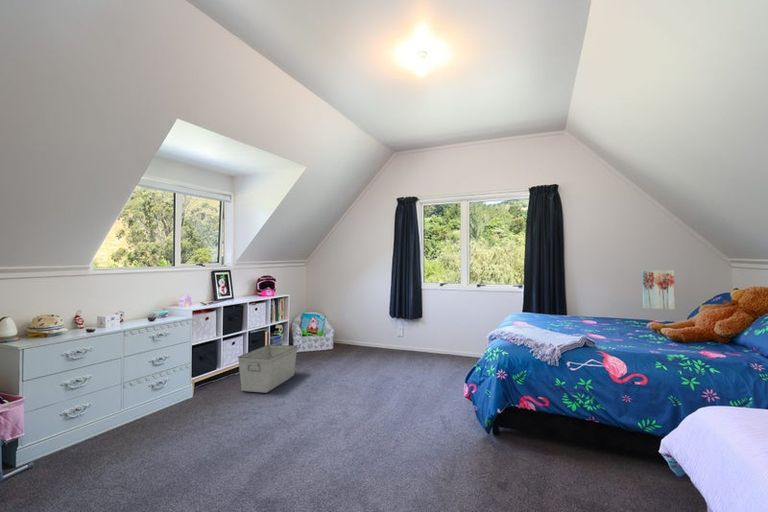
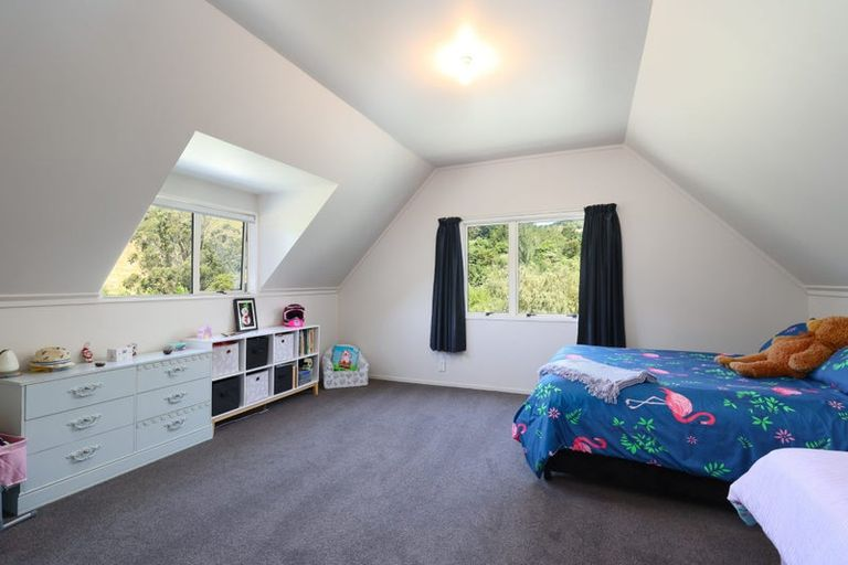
- storage bin [237,344,298,394]
- wall art [641,269,676,310]
